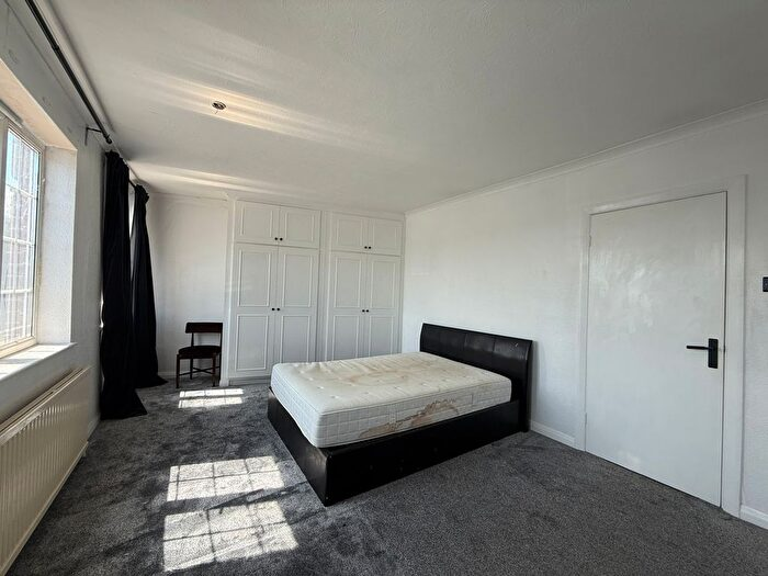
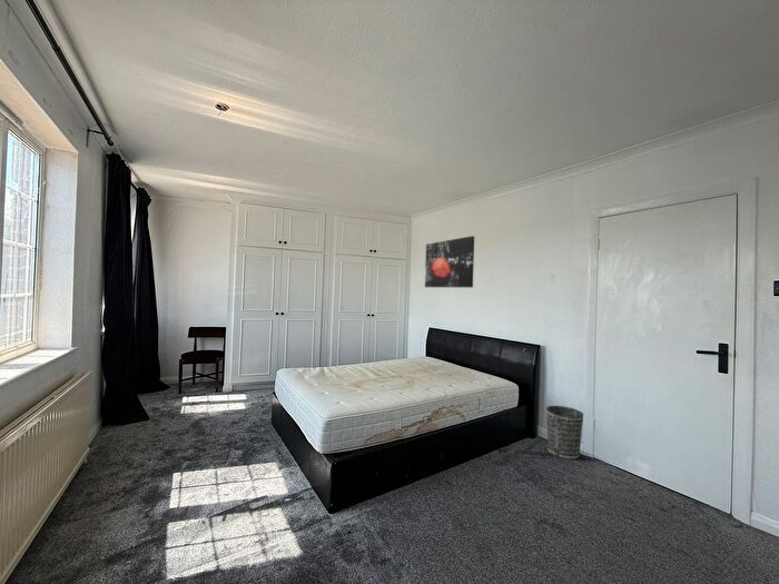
+ wall art [424,235,475,288]
+ wastebasket [545,405,584,461]
